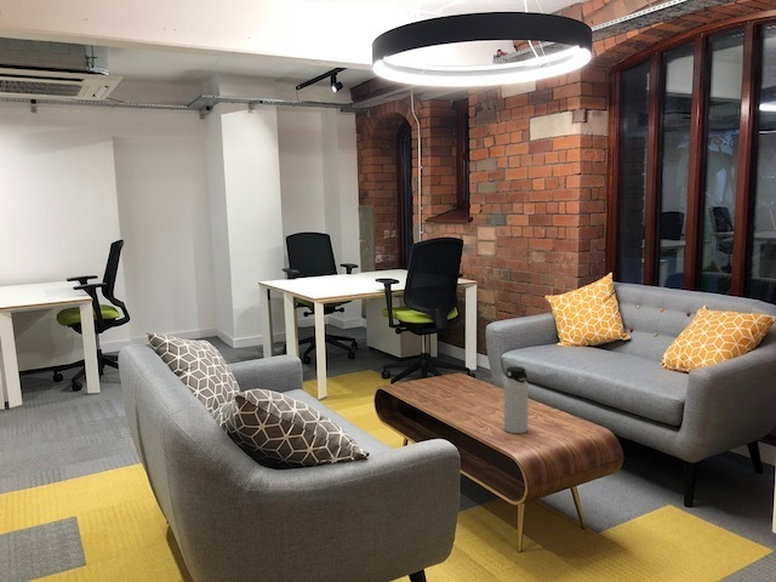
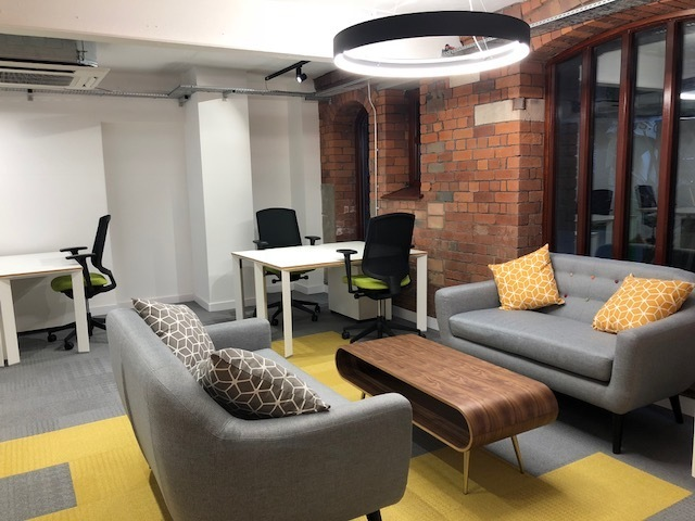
- water bottle [503,365,529,434]
